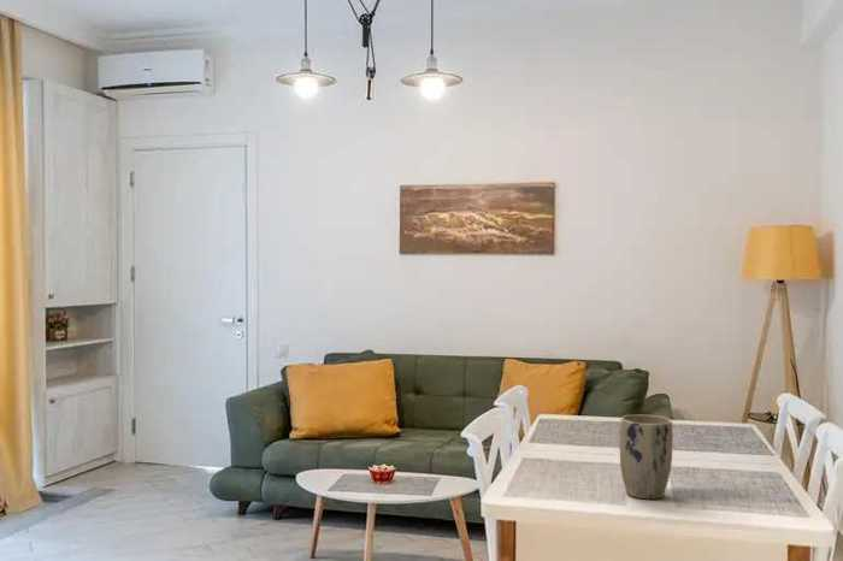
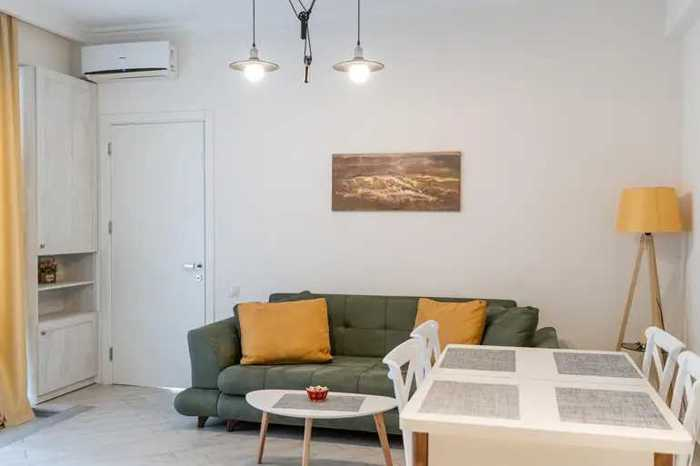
- plant pot [619,413,673,501]
